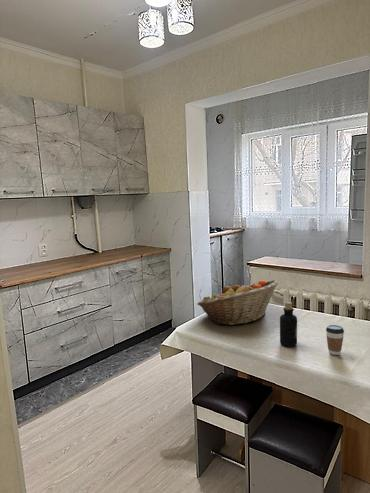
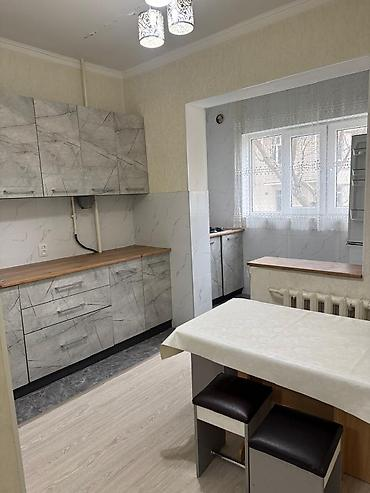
- fruit basket [196,279,280,326]
- coffee cup [325,324,345,356]
- bottle [279,301,298,348]
